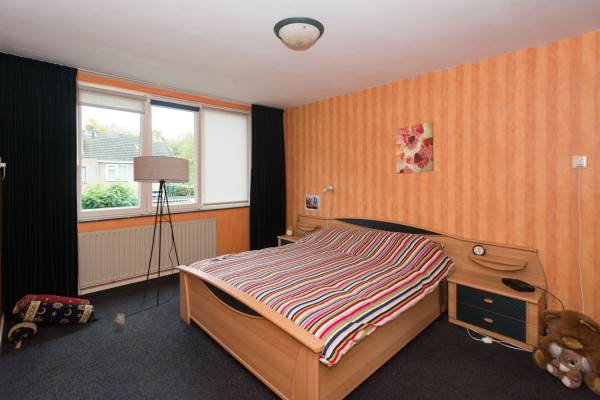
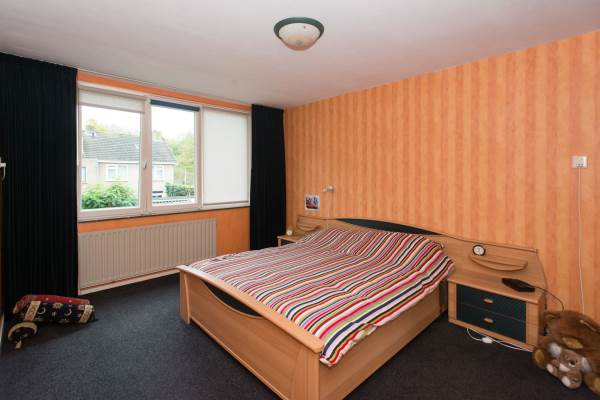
- wall art [395,121,434,175]
- floor lamp [113,155,190,325]
